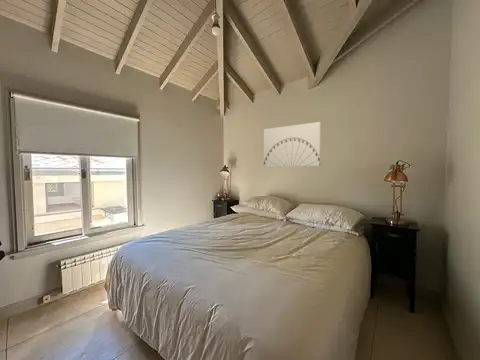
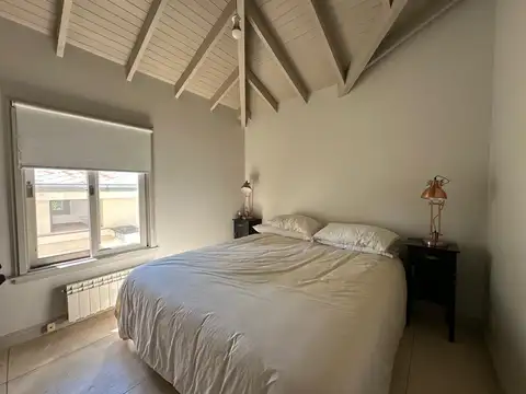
- wall art [263,121,322,168]
